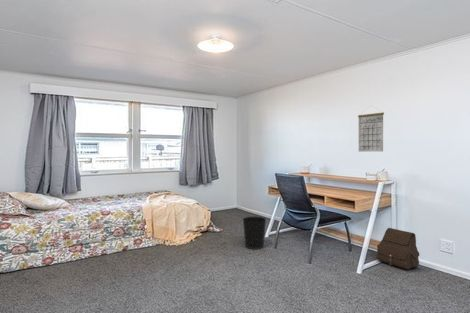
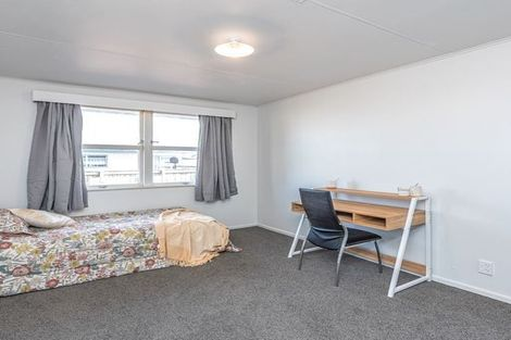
- satchel [376,227,420,270]
- calendar [357,105,385,153]
- wastebasket [242,216,267,250]
